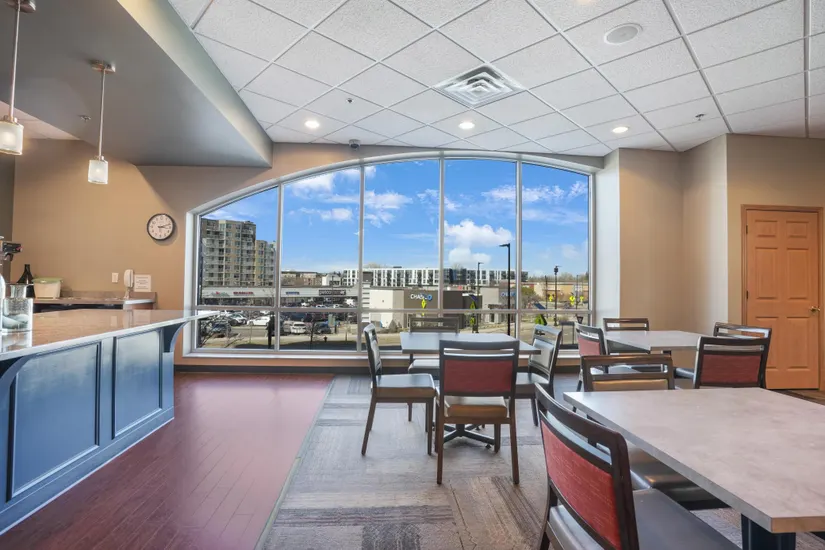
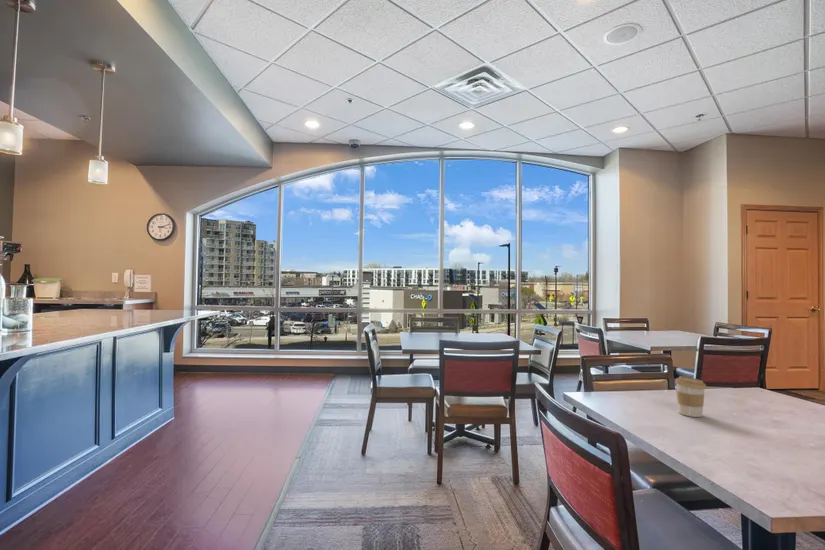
+ coffee cup [674,375,707,418]
